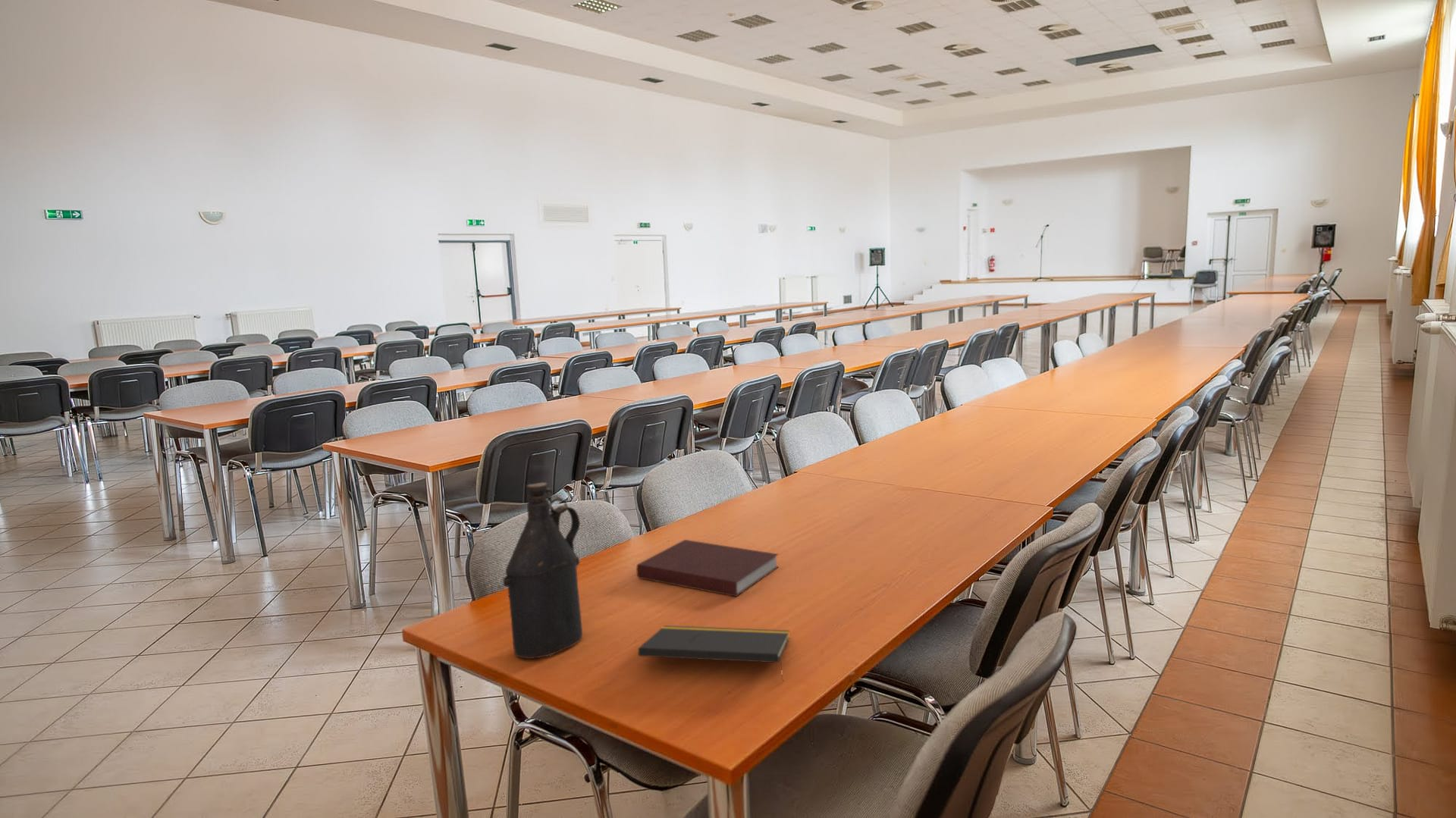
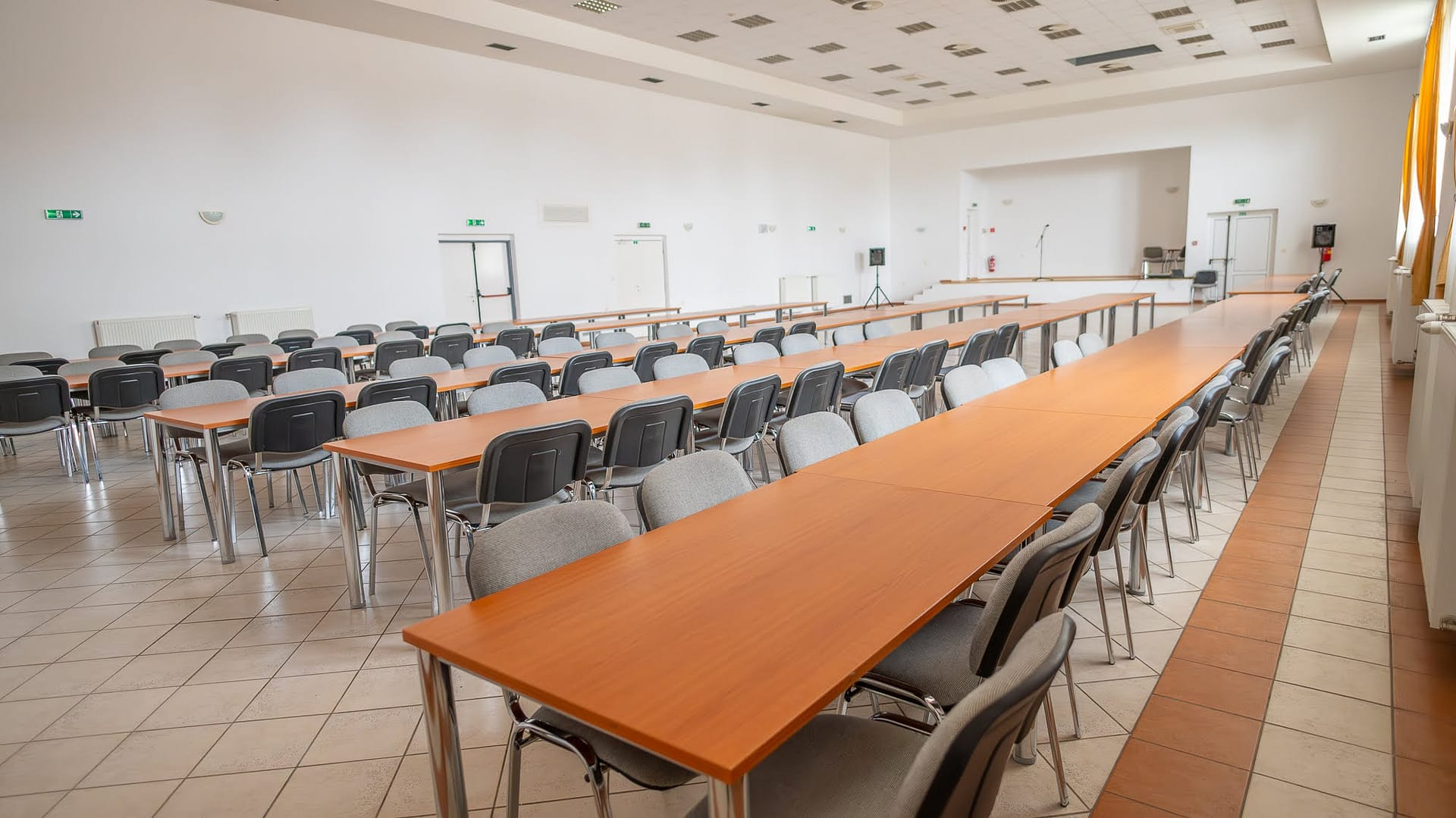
- notebook [635,539,780,597]
- notepad [638,625,790,682]
- bottle [502,482,583,660]
